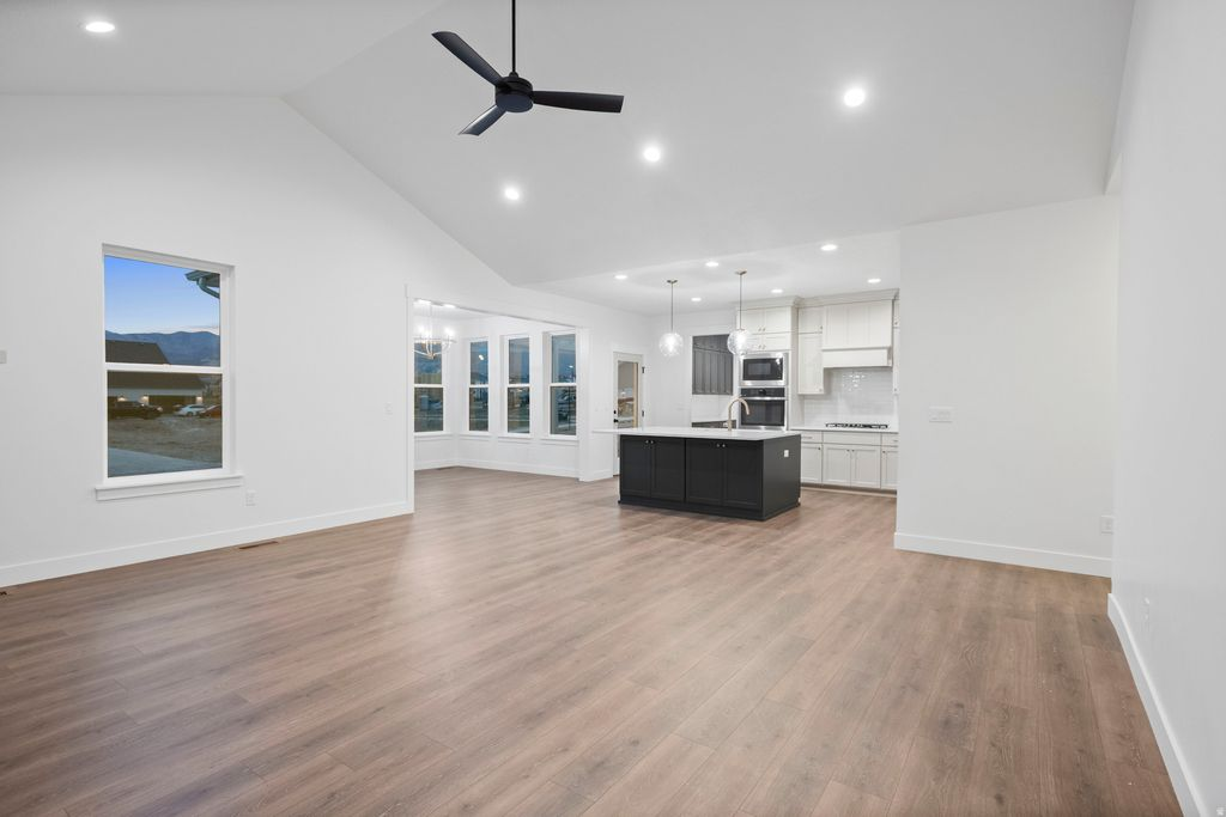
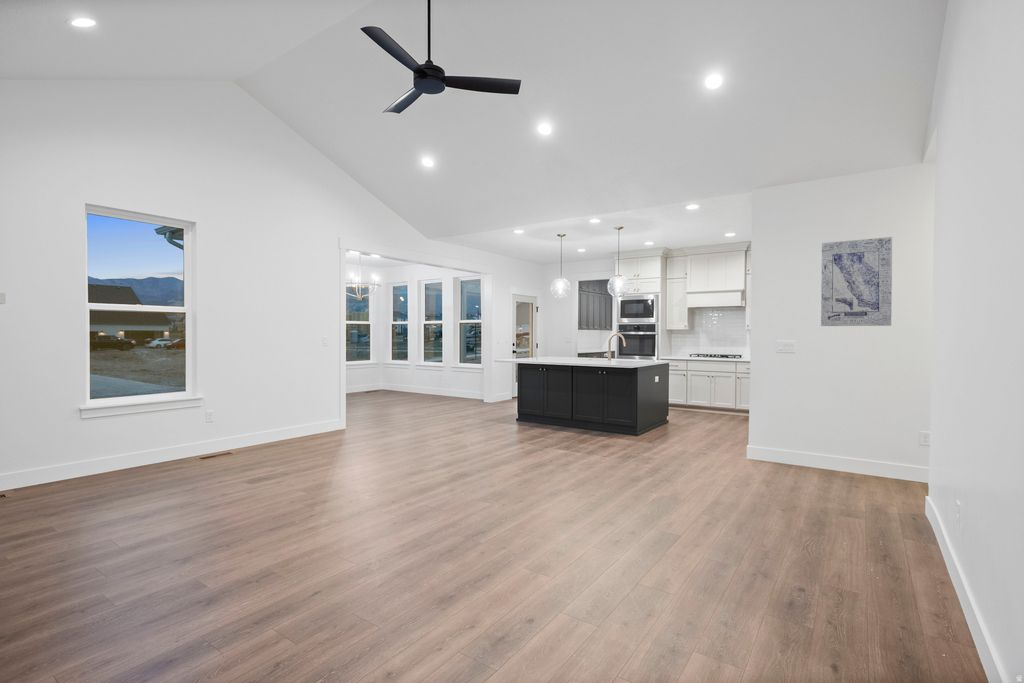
+ wall art [820,236,893,327]
